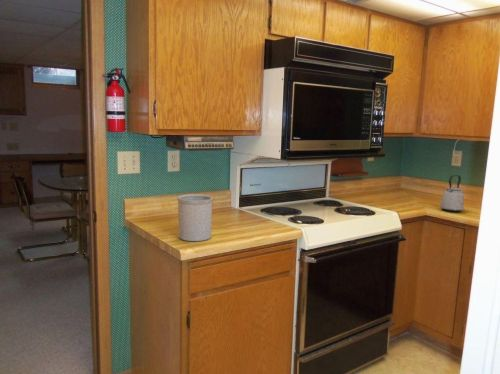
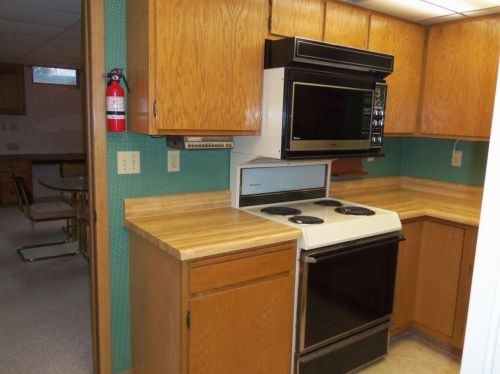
- utensil holder [176,193,214,242]
- kettle [439,174,465,213]
